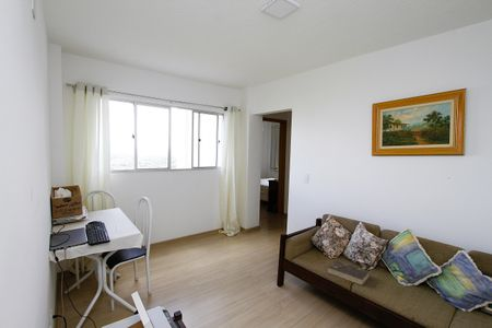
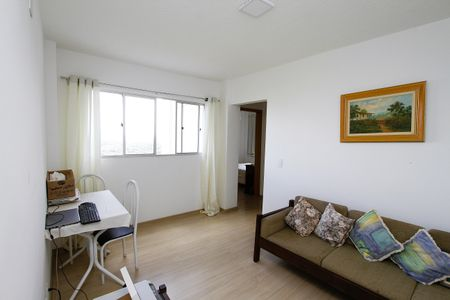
- book [327,260,371,286]
